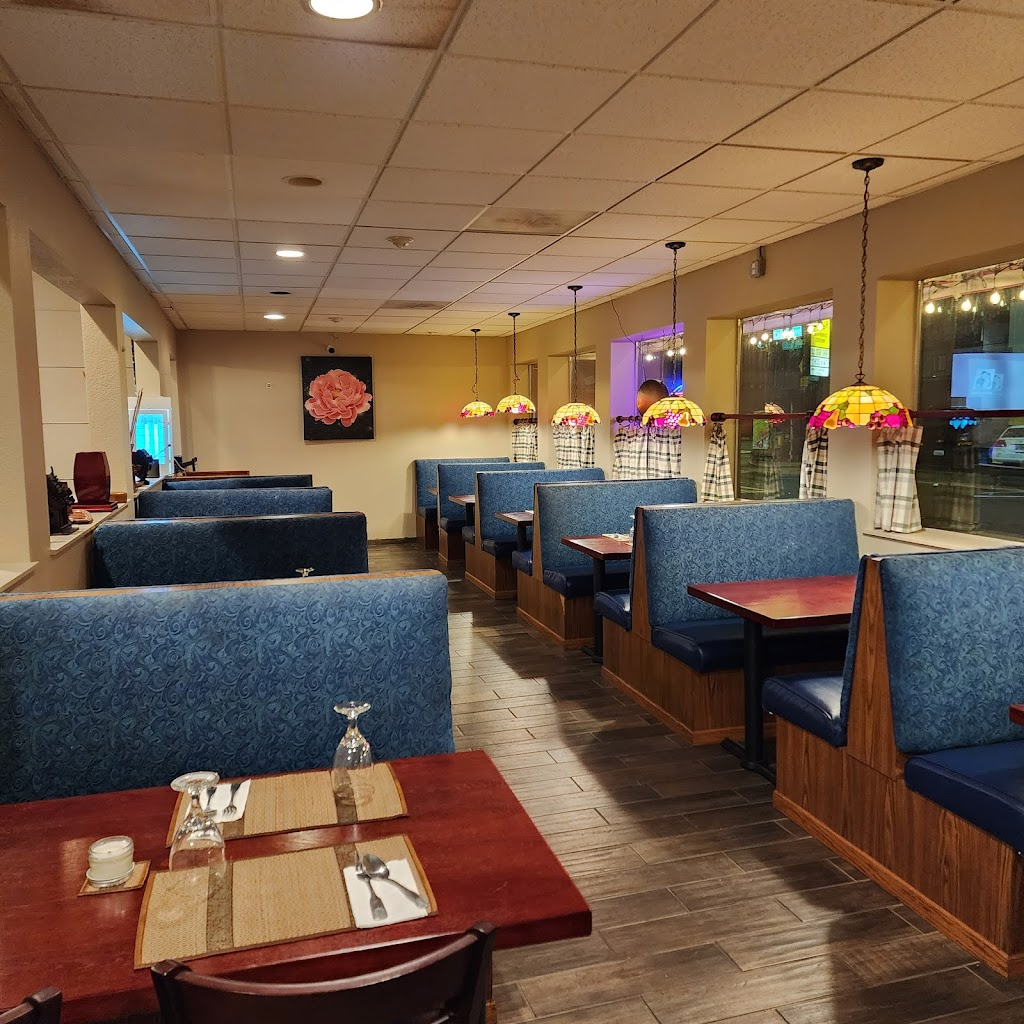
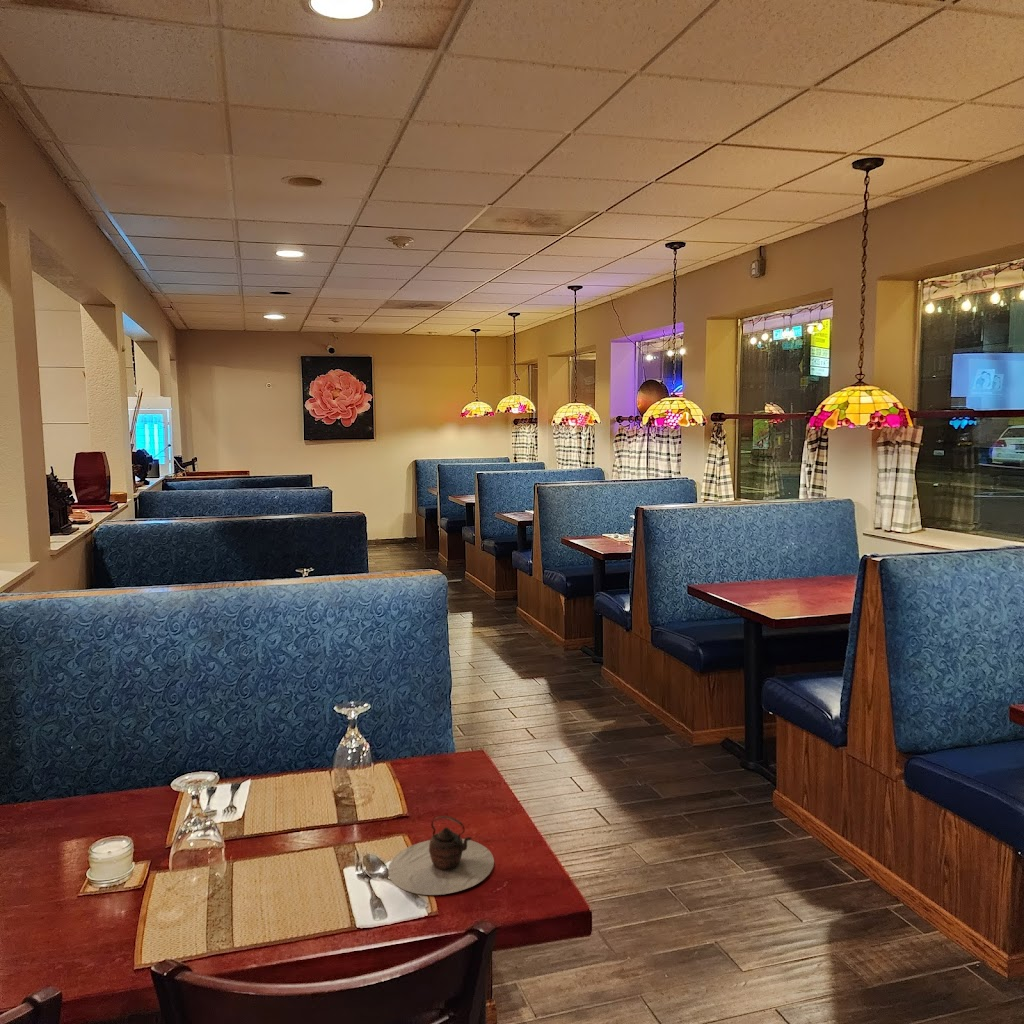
+ teapot [387,815,495,896]
